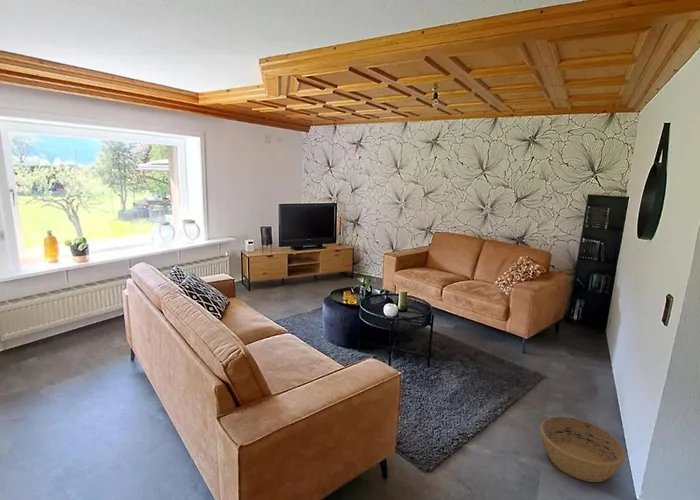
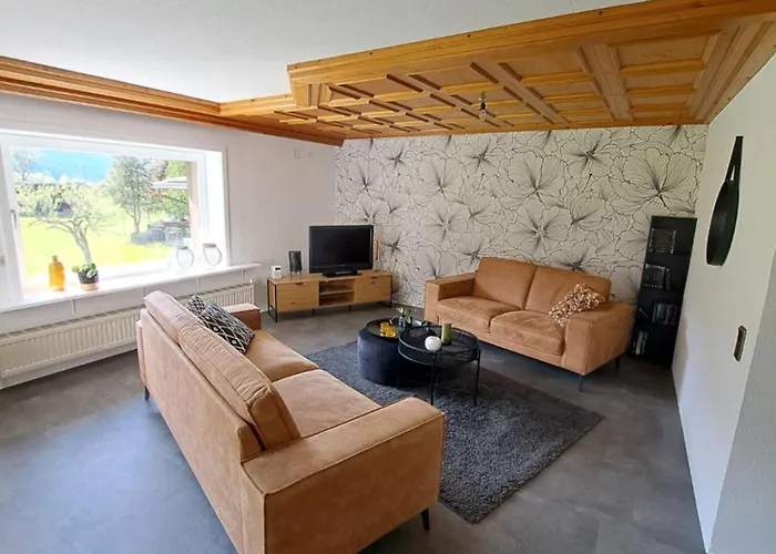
- basket [540,416,627,483]
